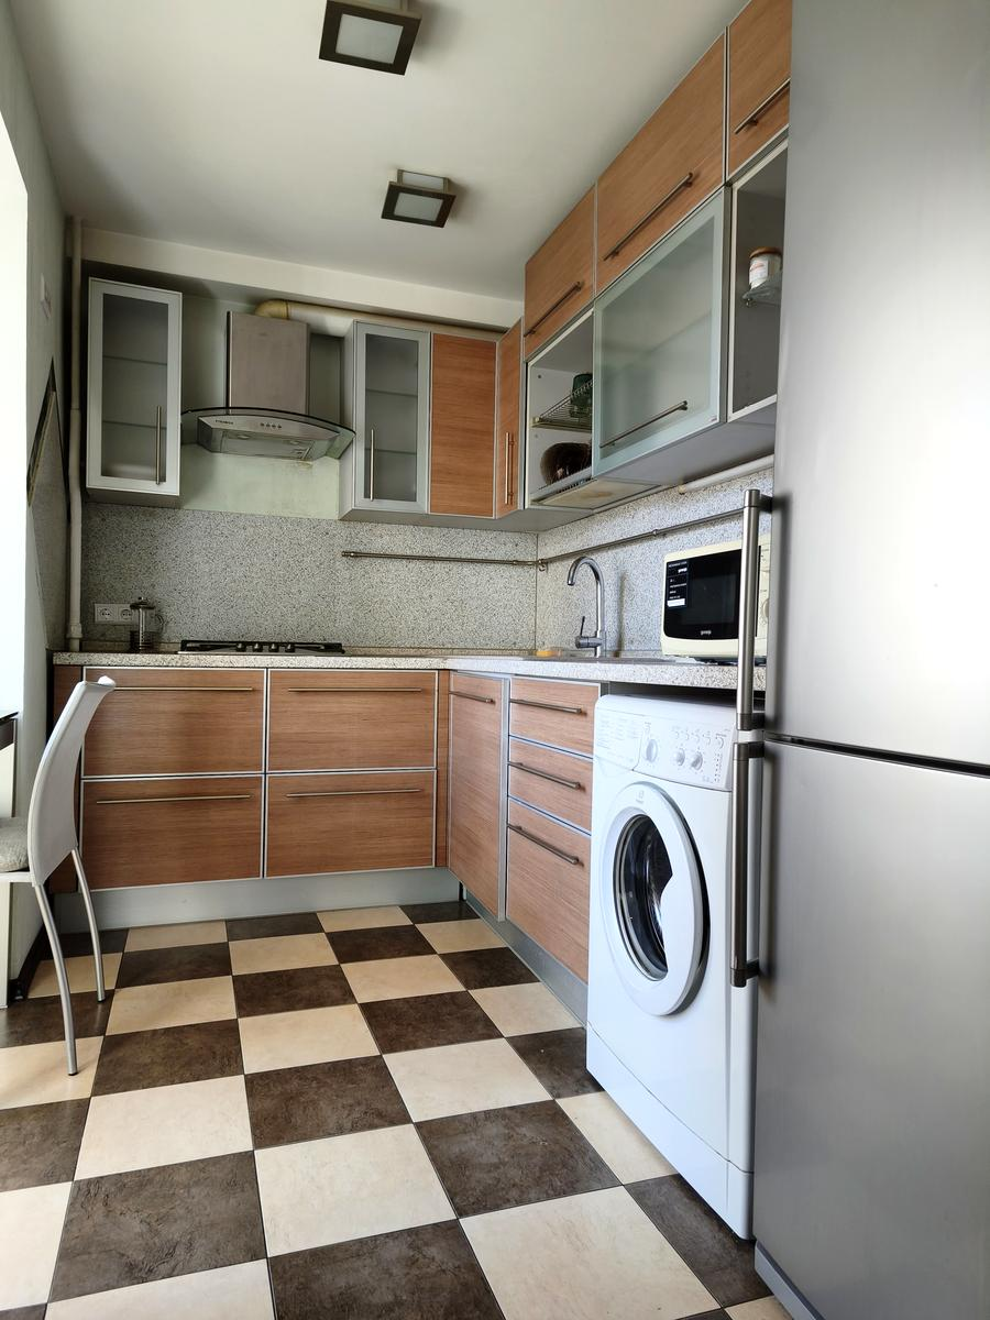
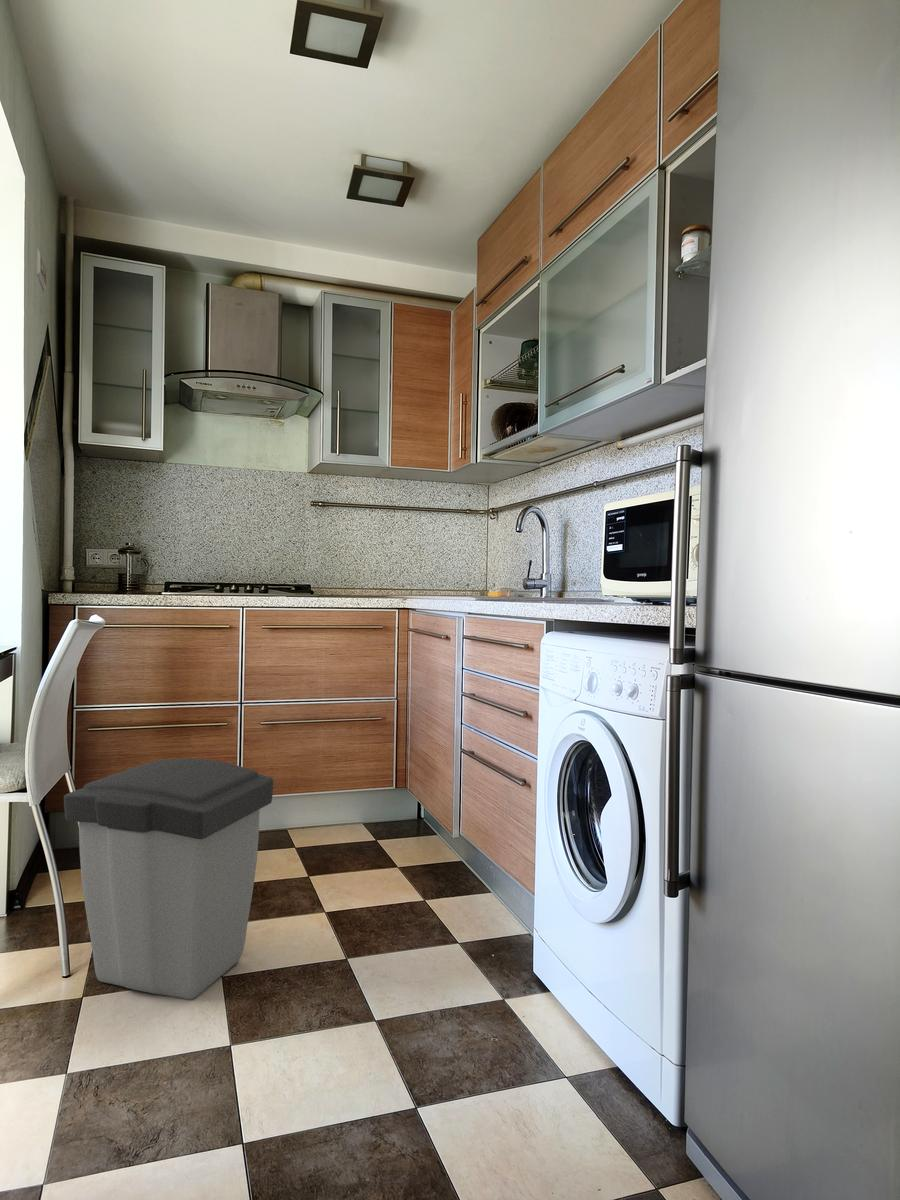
+ trash can [63,757,274,1001]
